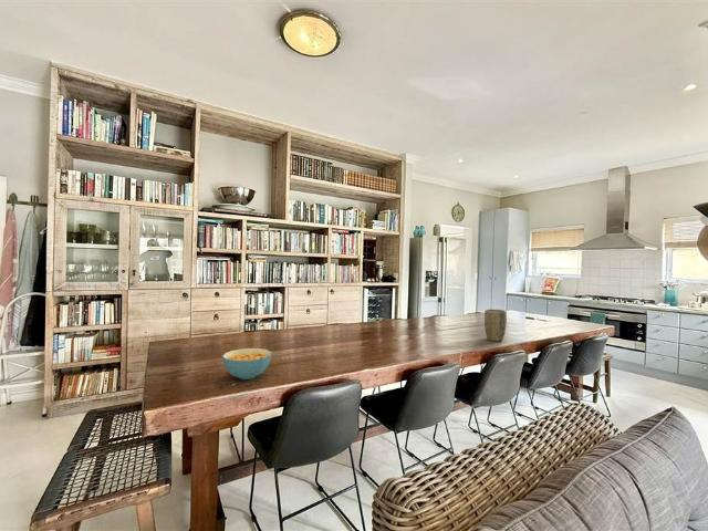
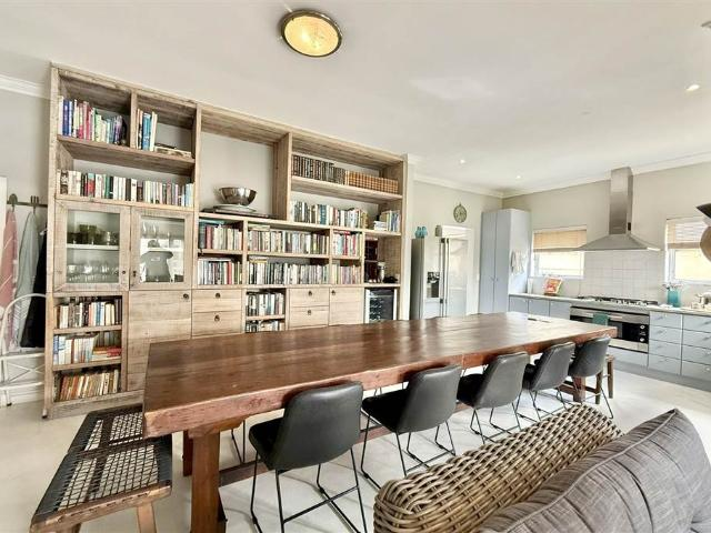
- cereal bowl [221,347,273,381]
- plant pot [483,309,508,343]
